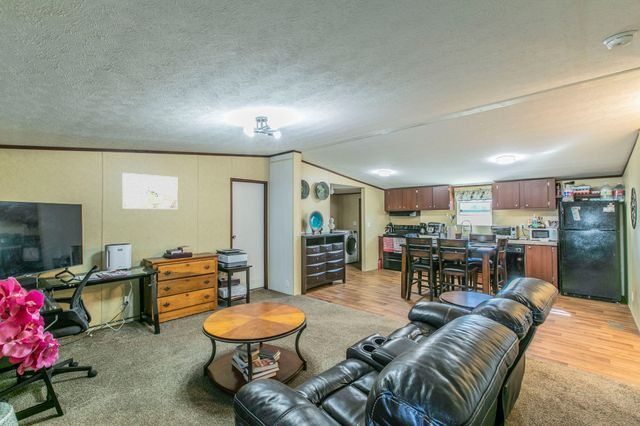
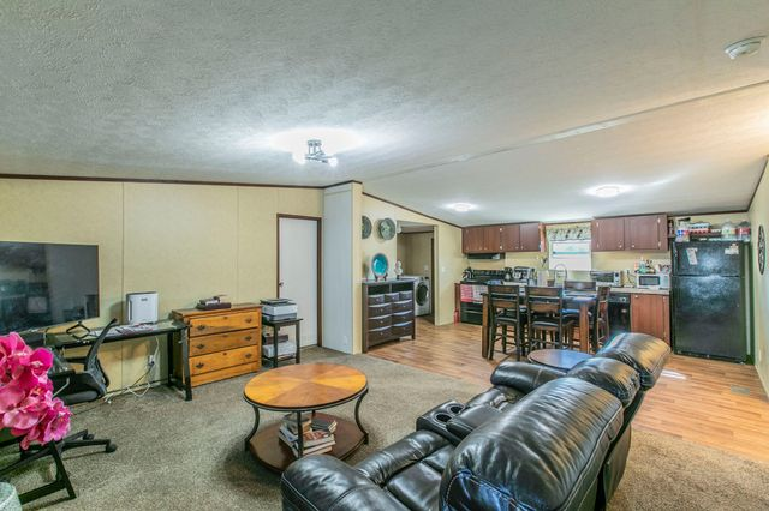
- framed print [122,172,179,210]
